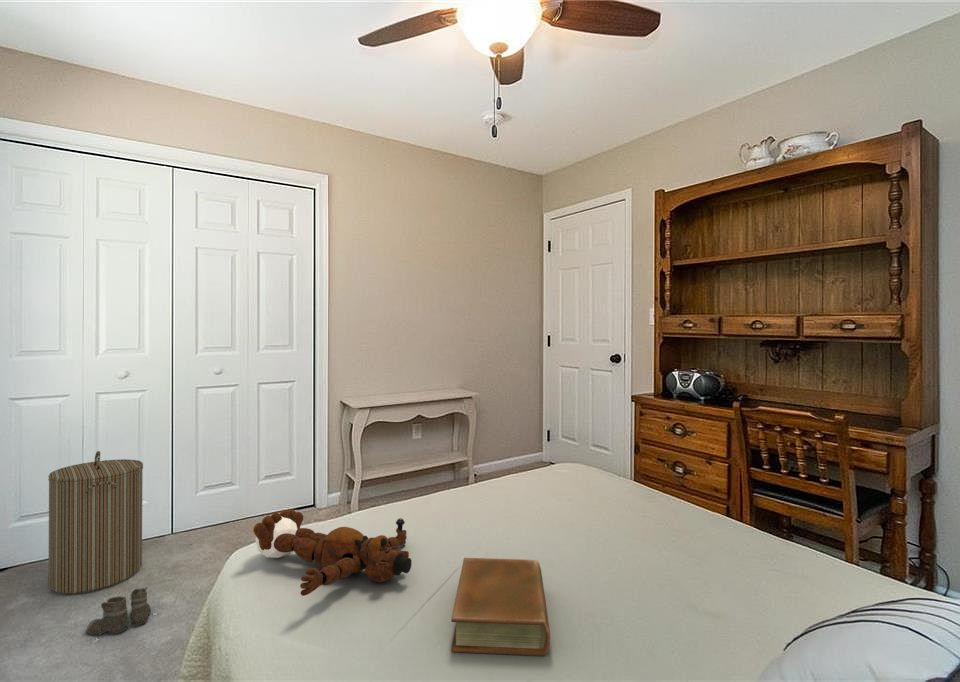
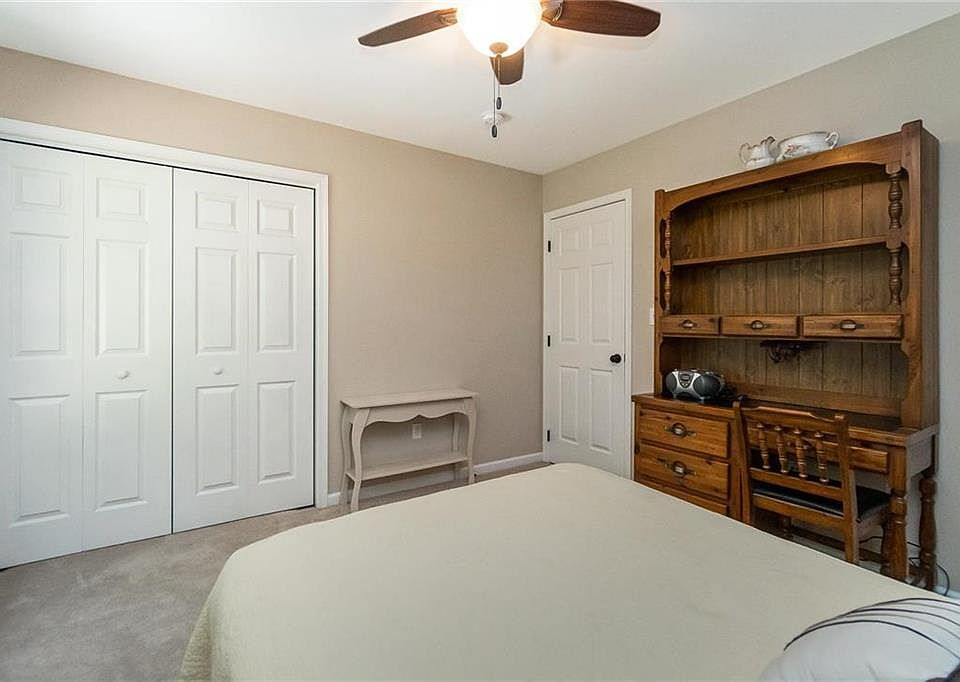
- teddy bear [252,508,413,597]
- book [450,557,551,657]
- boots [85,586,161,638]
- laundry hamper [47,450,144,595]
